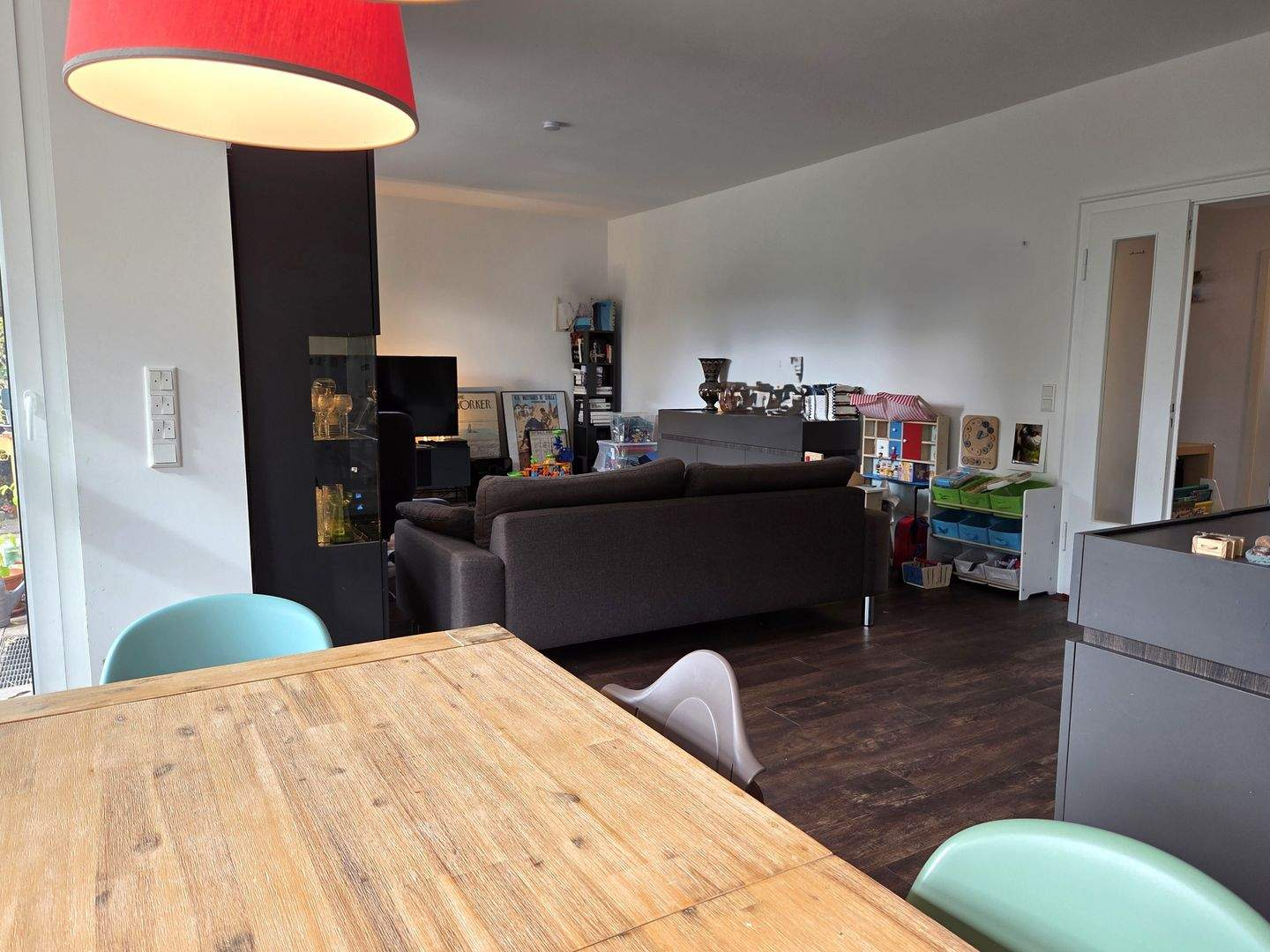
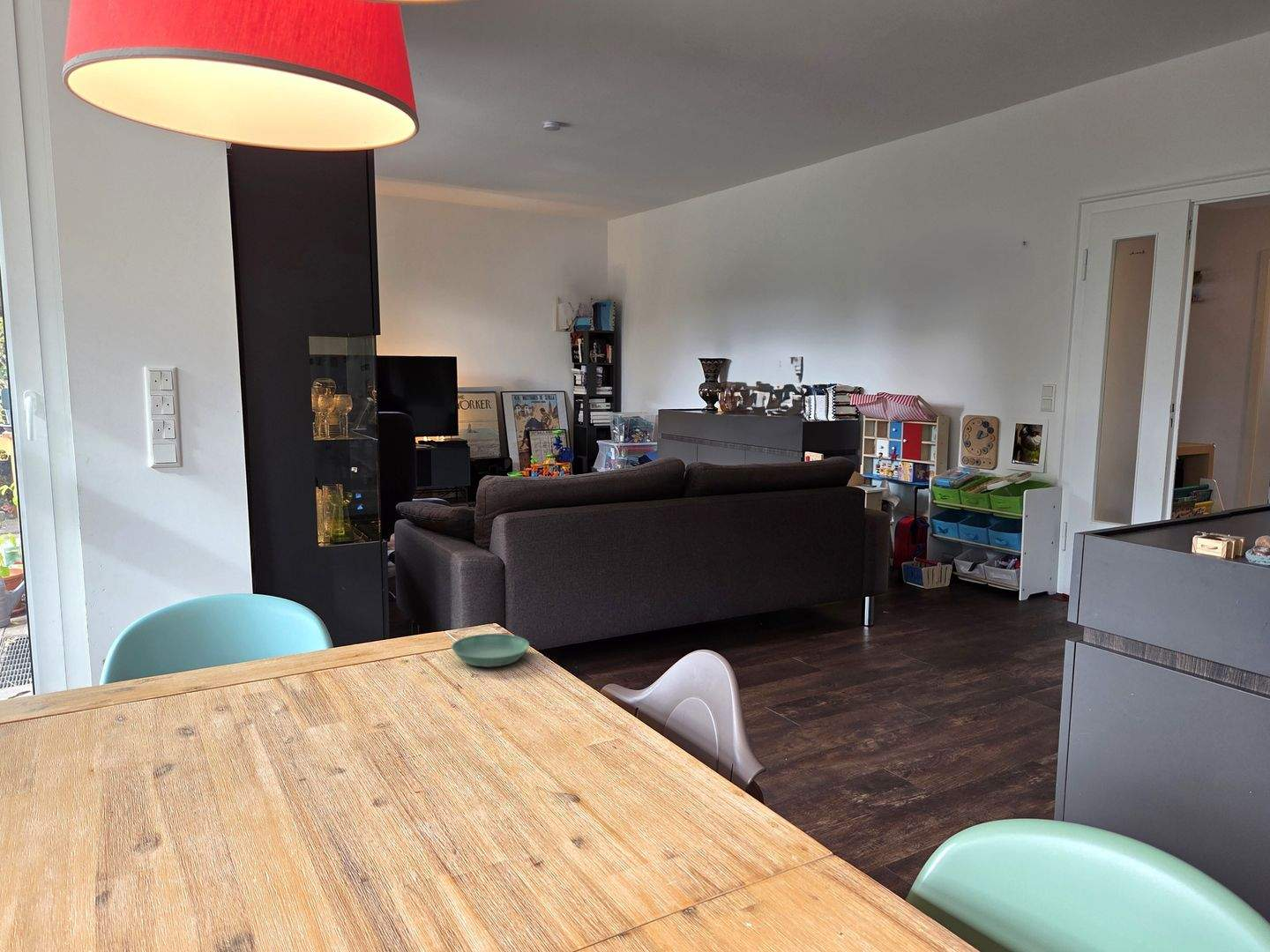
+ saucer [451,633,530,668]
